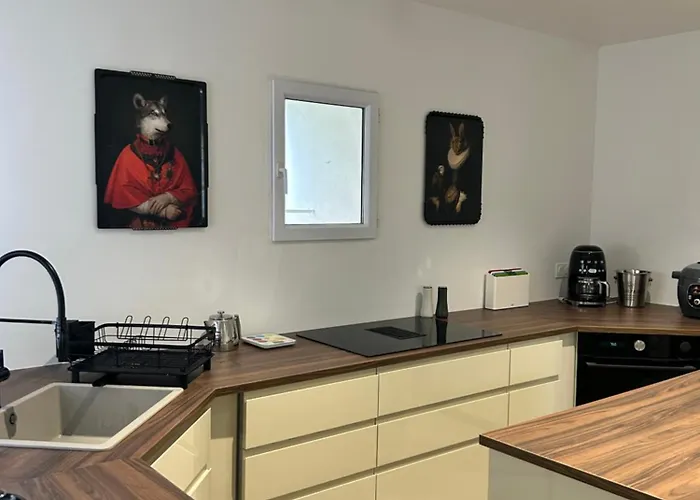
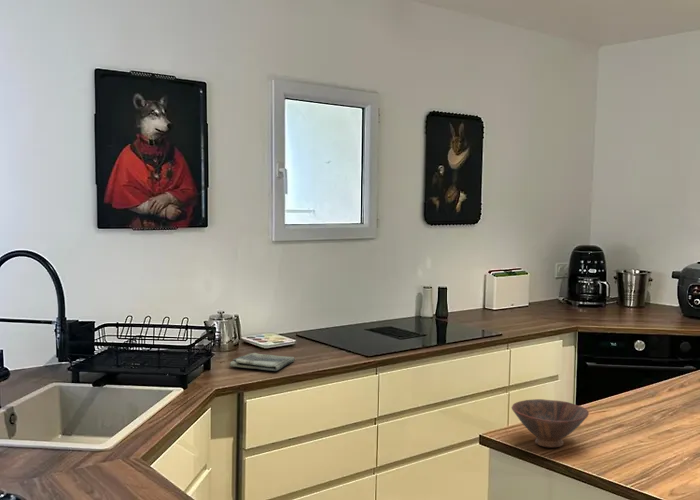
+ bowl [511,398,590,448]
+ dish towel [229,352,296,372]
